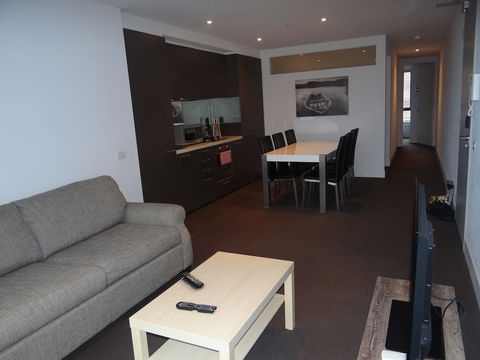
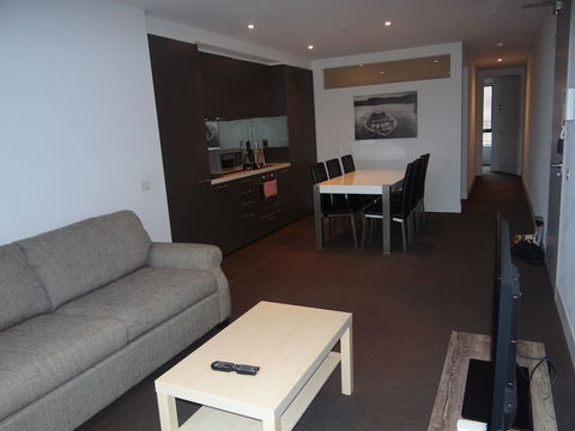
- remote control [180,271,205,289]
